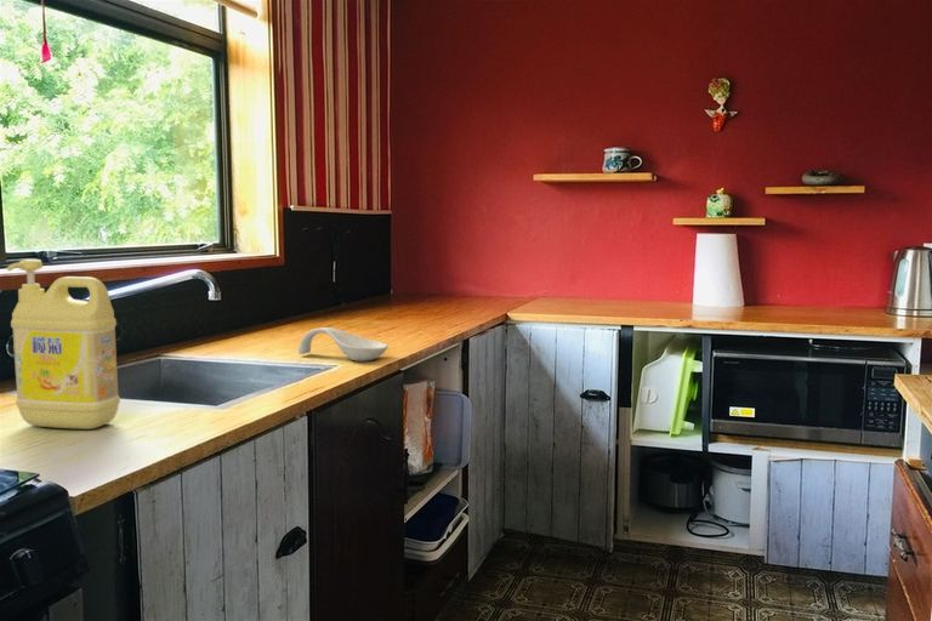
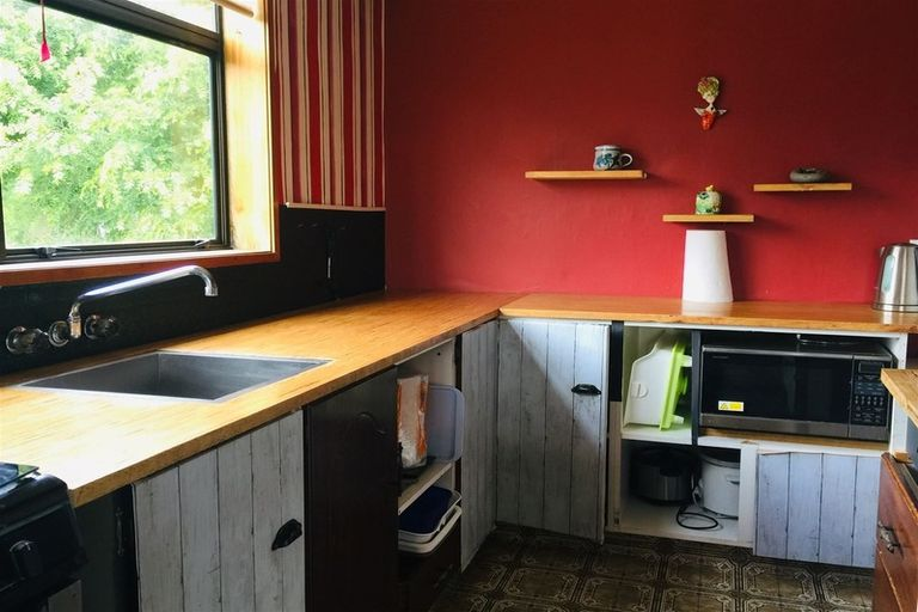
- spoon rest [297,326,390,363]
- detergent [6,258,121,431]
